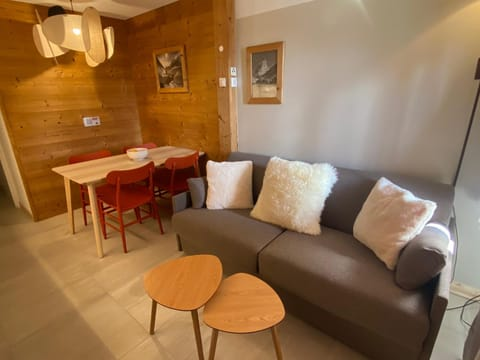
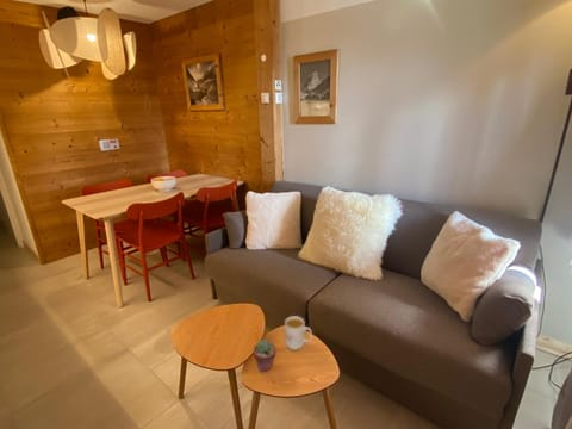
+ potted succulent [253,338,278,373]
+ mug [284,315,313,350]
